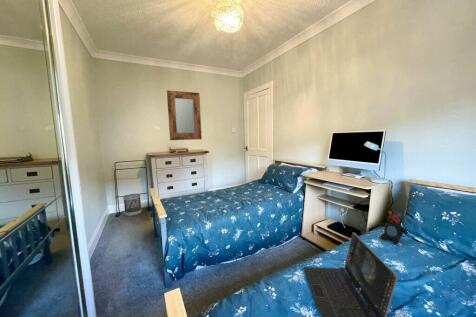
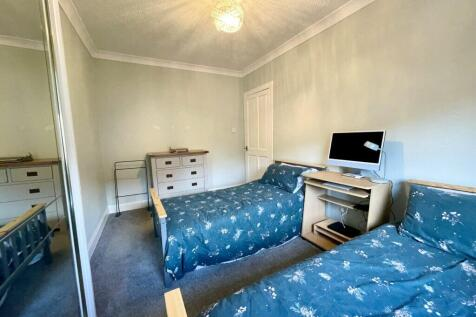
- home mirror [166,89,203,141]
- laptop [303,231,399,317]
- wastebasket [122,193,143,217]
- teddy bear [379,210,409,245]
